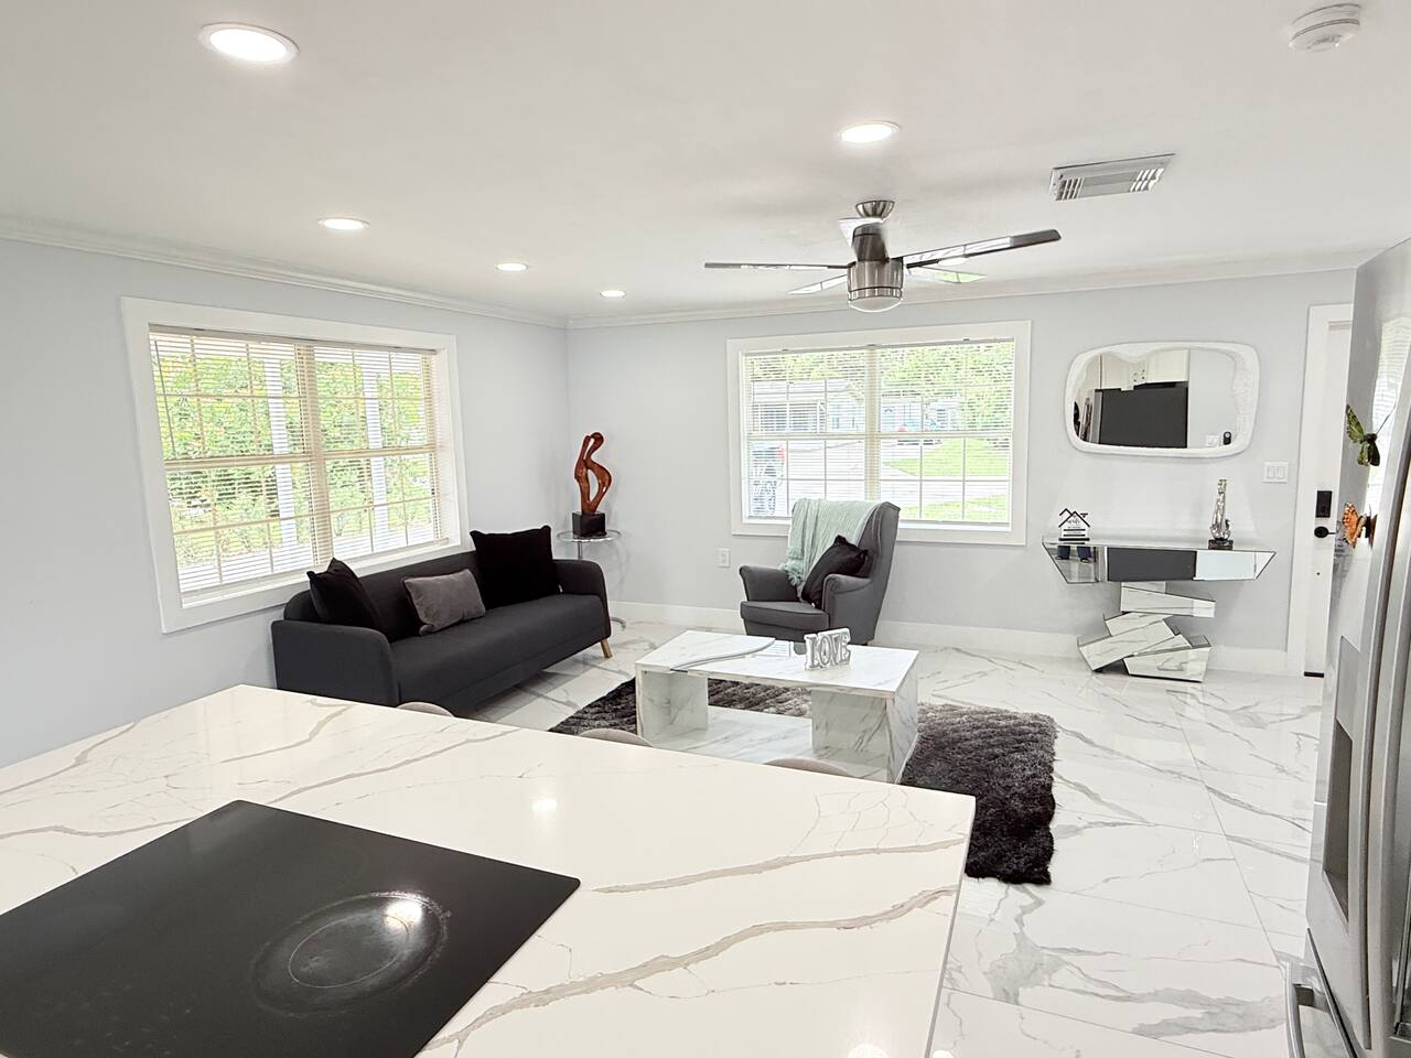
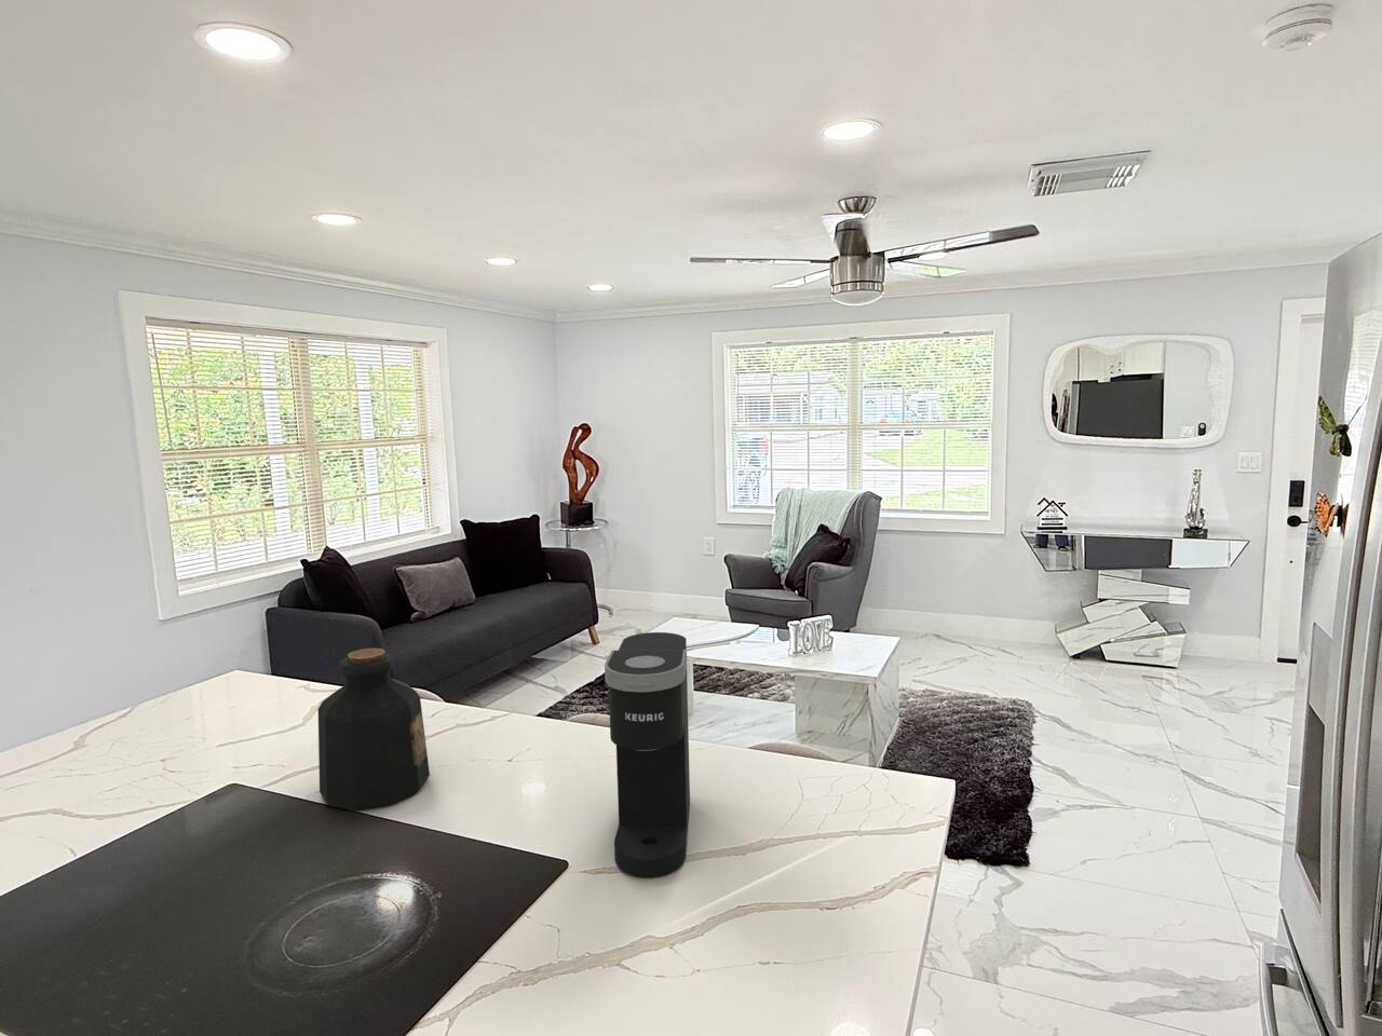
+ coffee maker [604,631,691,878]
+ bottle [318,648,431,812]
